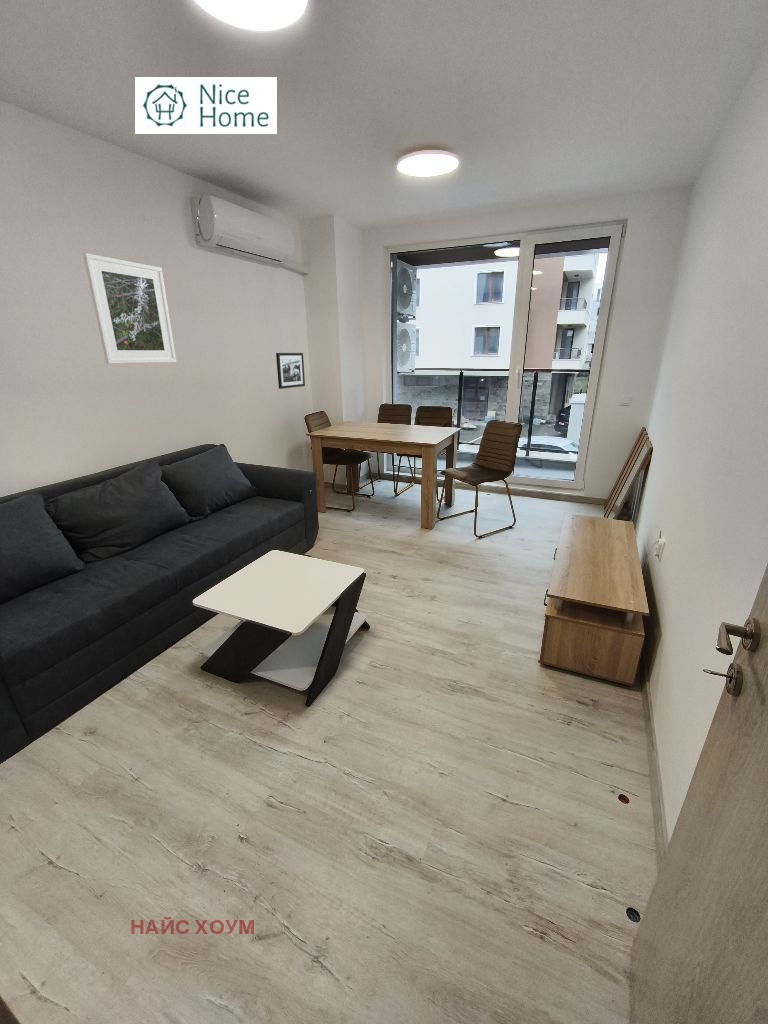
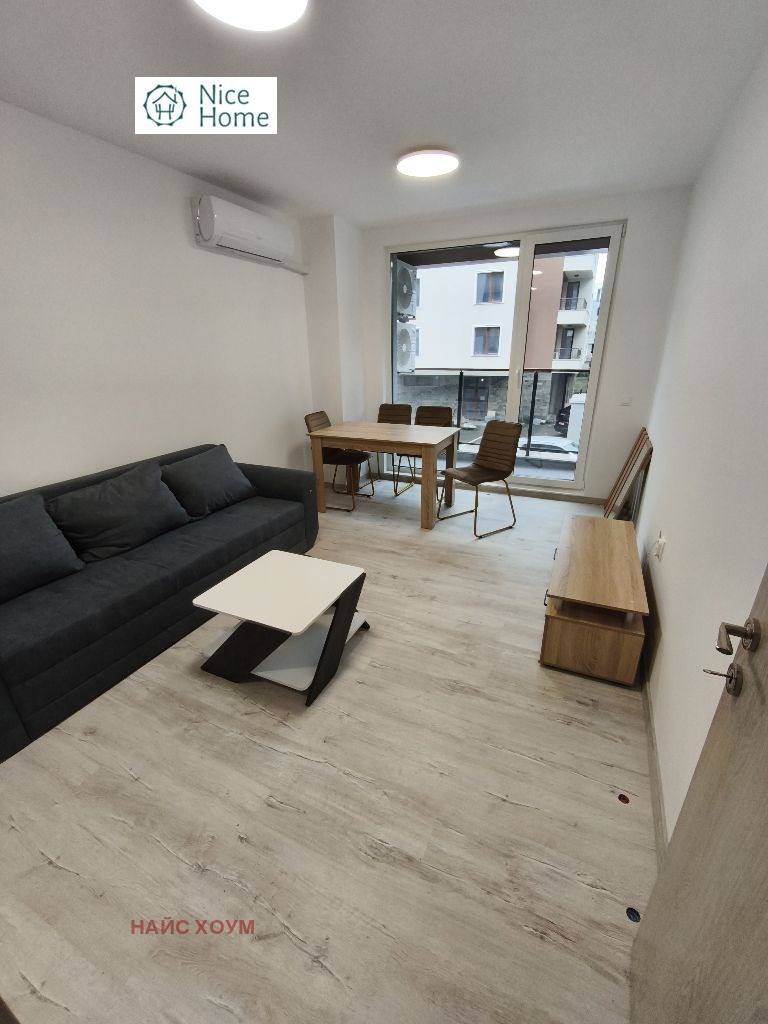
- picture frame [275,352,306,390]
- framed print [82,252,177,365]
